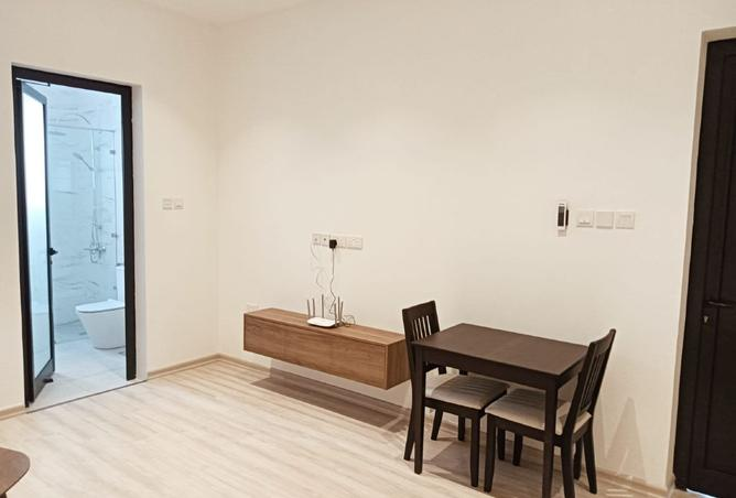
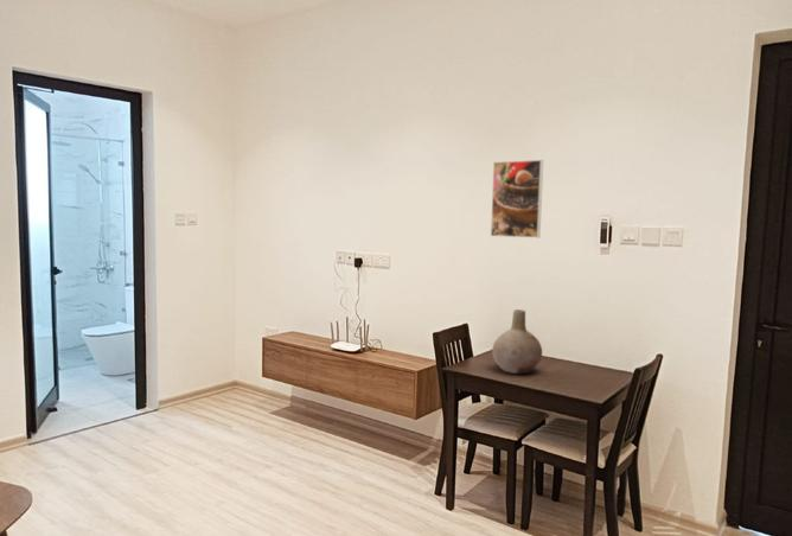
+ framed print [490,159,544,238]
+ vase [491,308,543,375]
